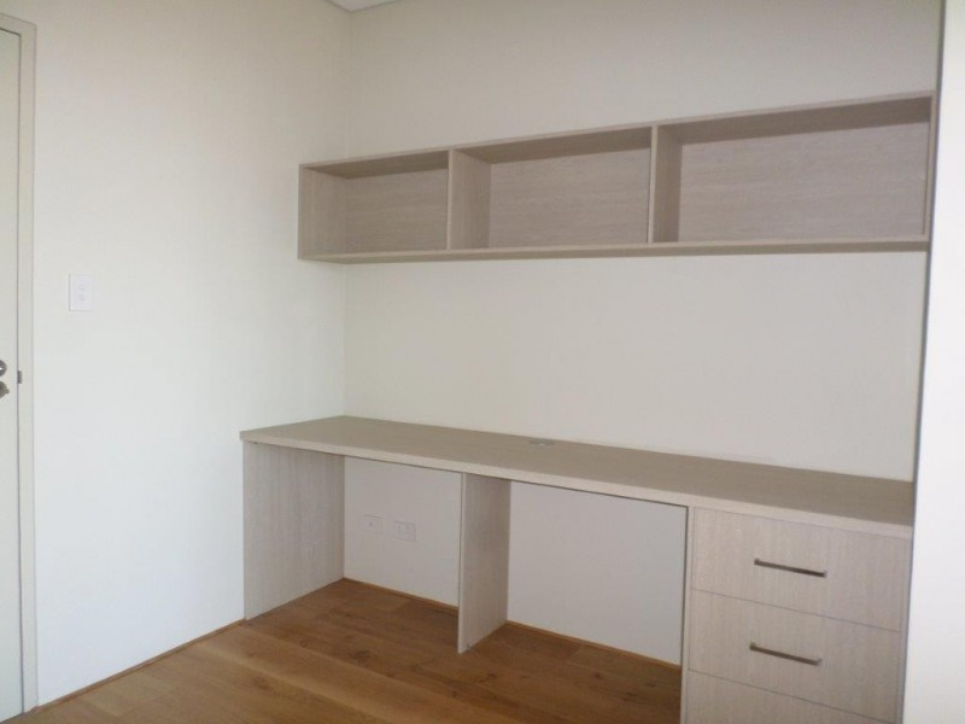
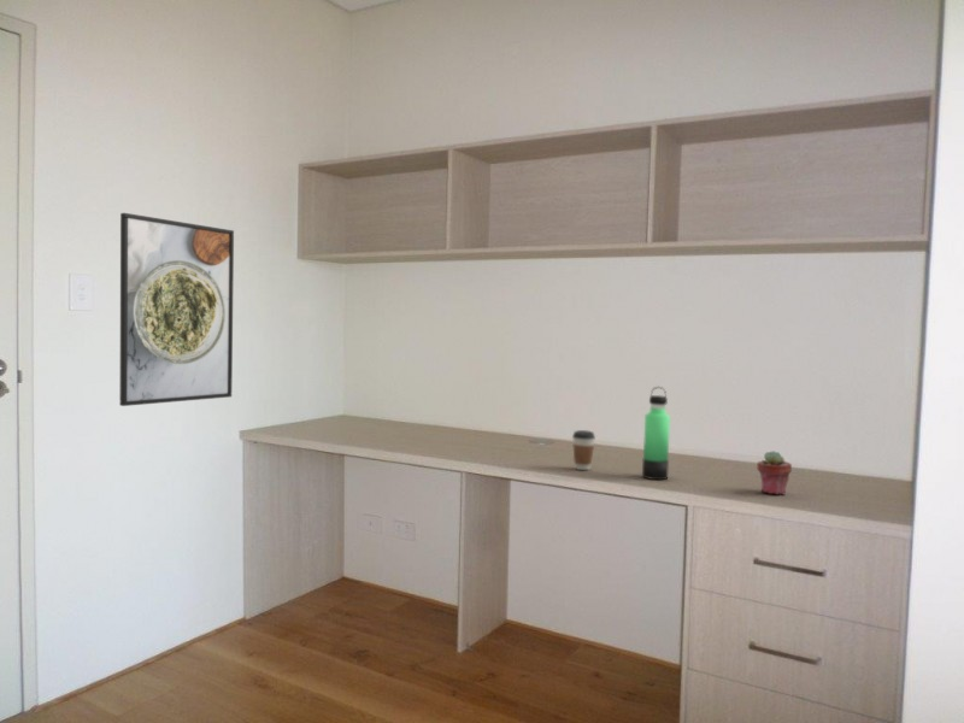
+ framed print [118,212,235,407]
+ potted succulent [756,449,793,495]
+ coffee cup [571,429,596,471]
+ thermos bottle [641,386,671,481]
